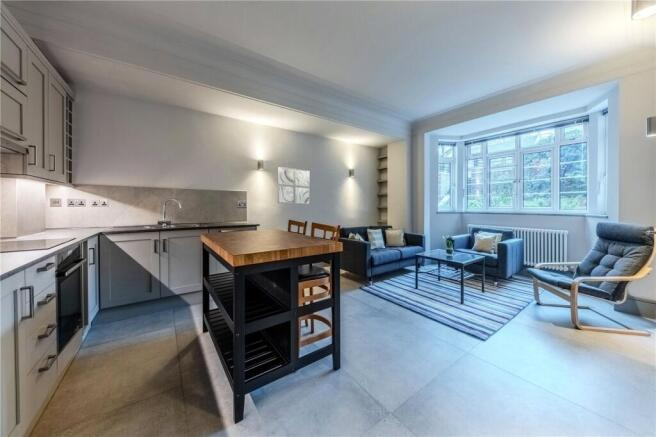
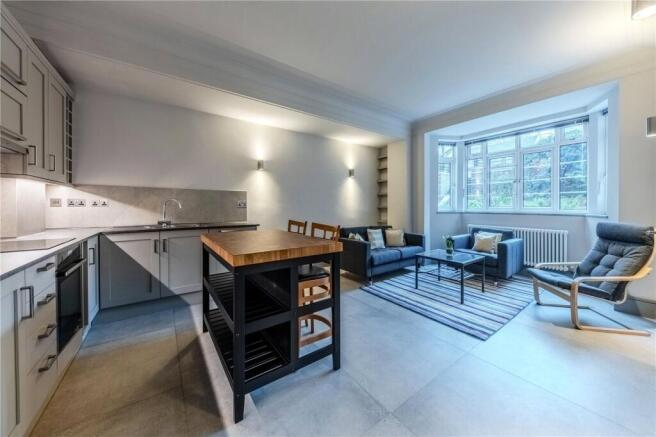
- wall art [277,166,311,205]
